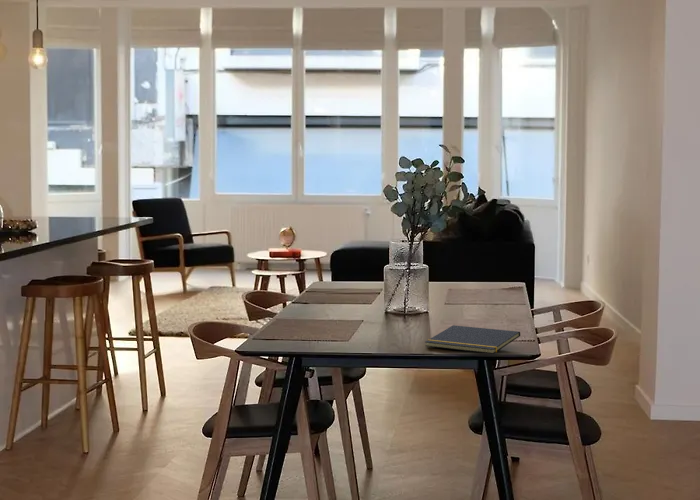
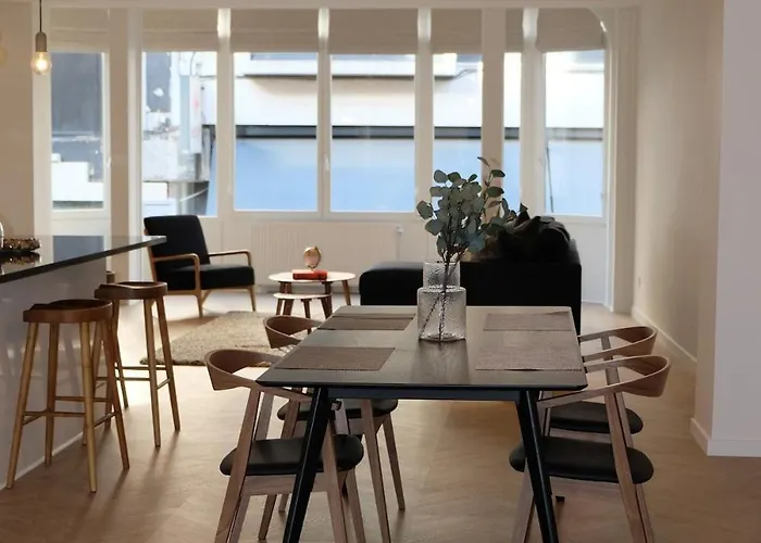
- notepad [424,324,521,355]
